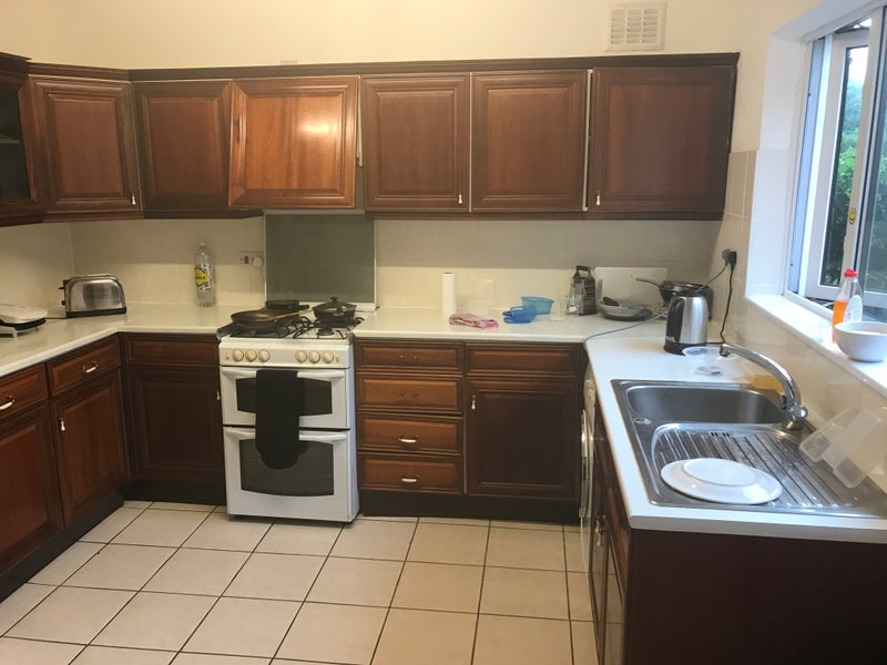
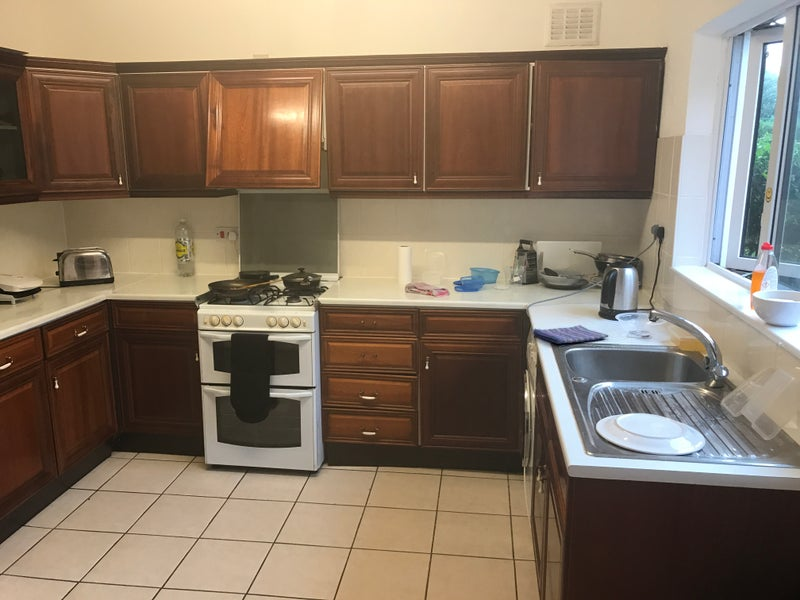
+ dish towel [532,324,609,345]
